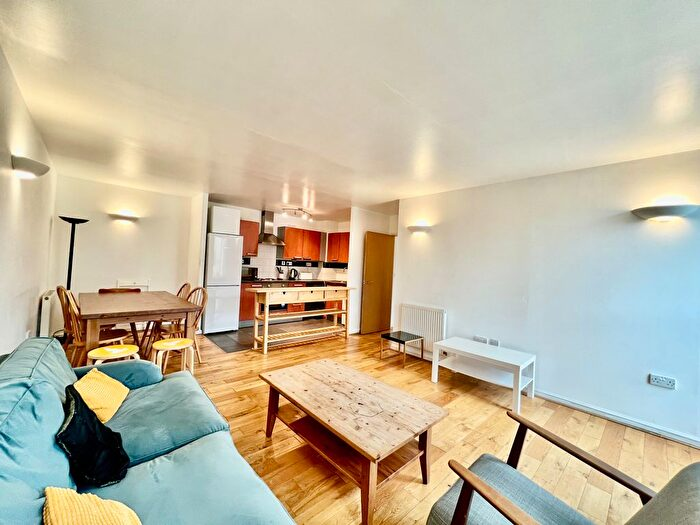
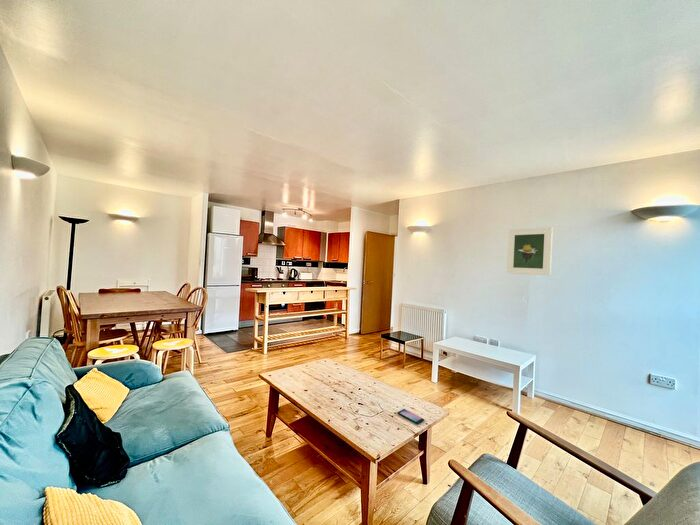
+ smartphone [396,408,425,426]
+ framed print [505,226,554,276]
